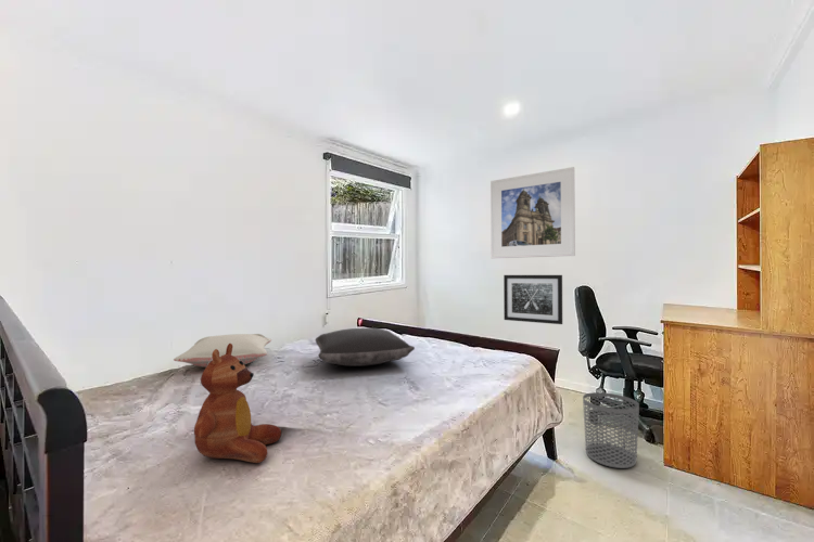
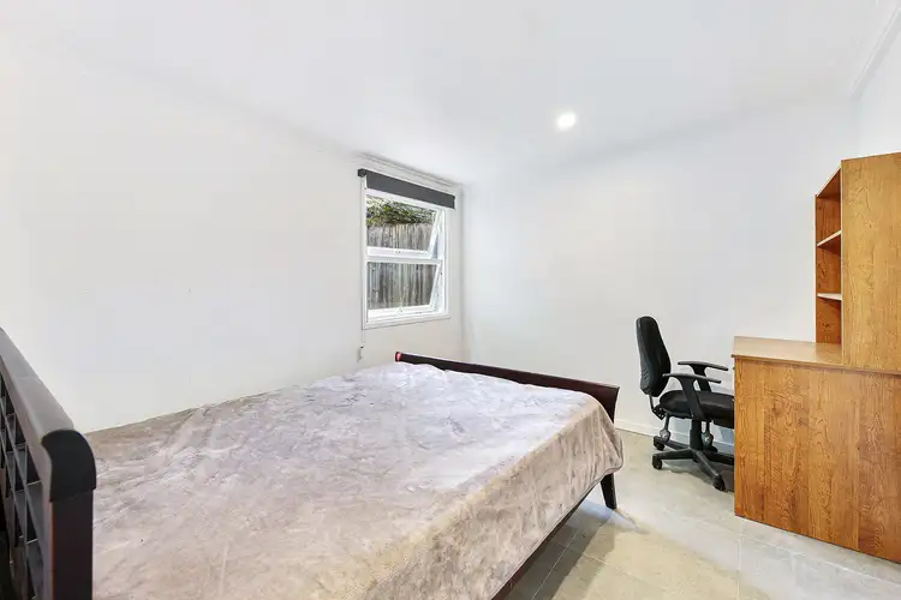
- pillow [173,333,272,369]
- wall art [503,274,563,325]
- waste bin [582,391,640,469]
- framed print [489,166,576,259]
- teddy bear [193,344,282,464]
- pillow [315,327,416,367]
